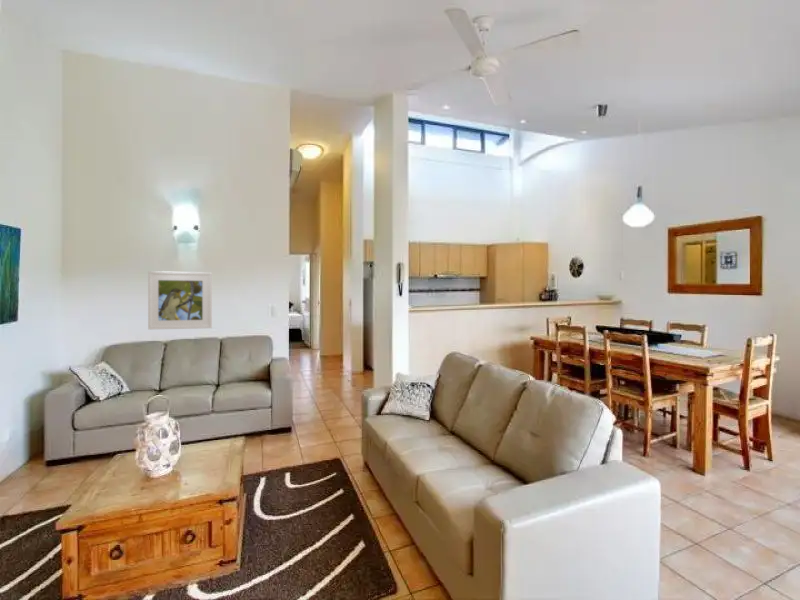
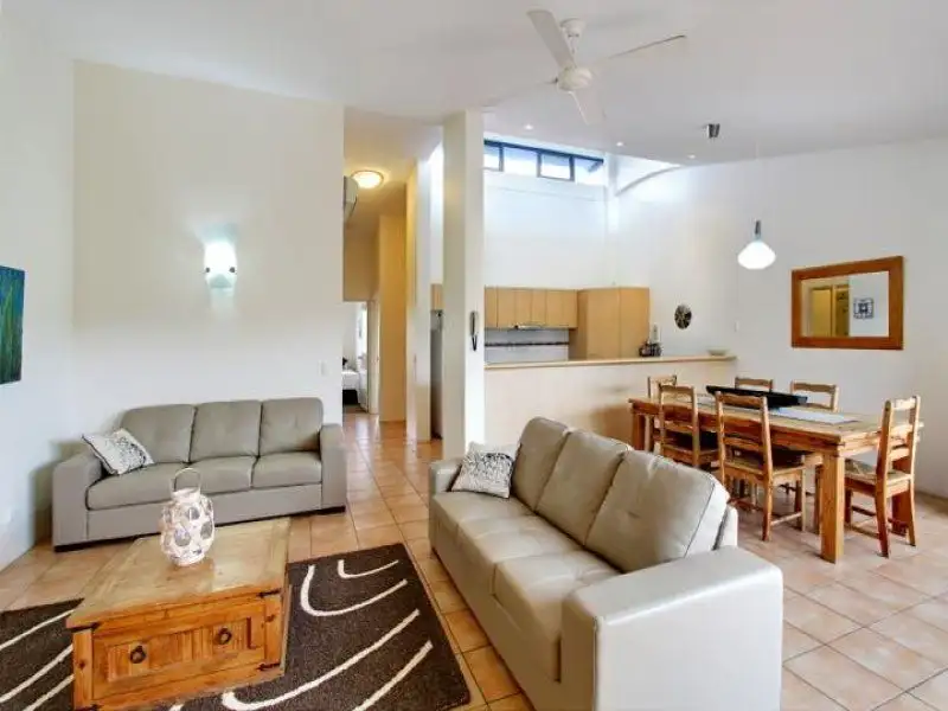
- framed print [147,270,213,331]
